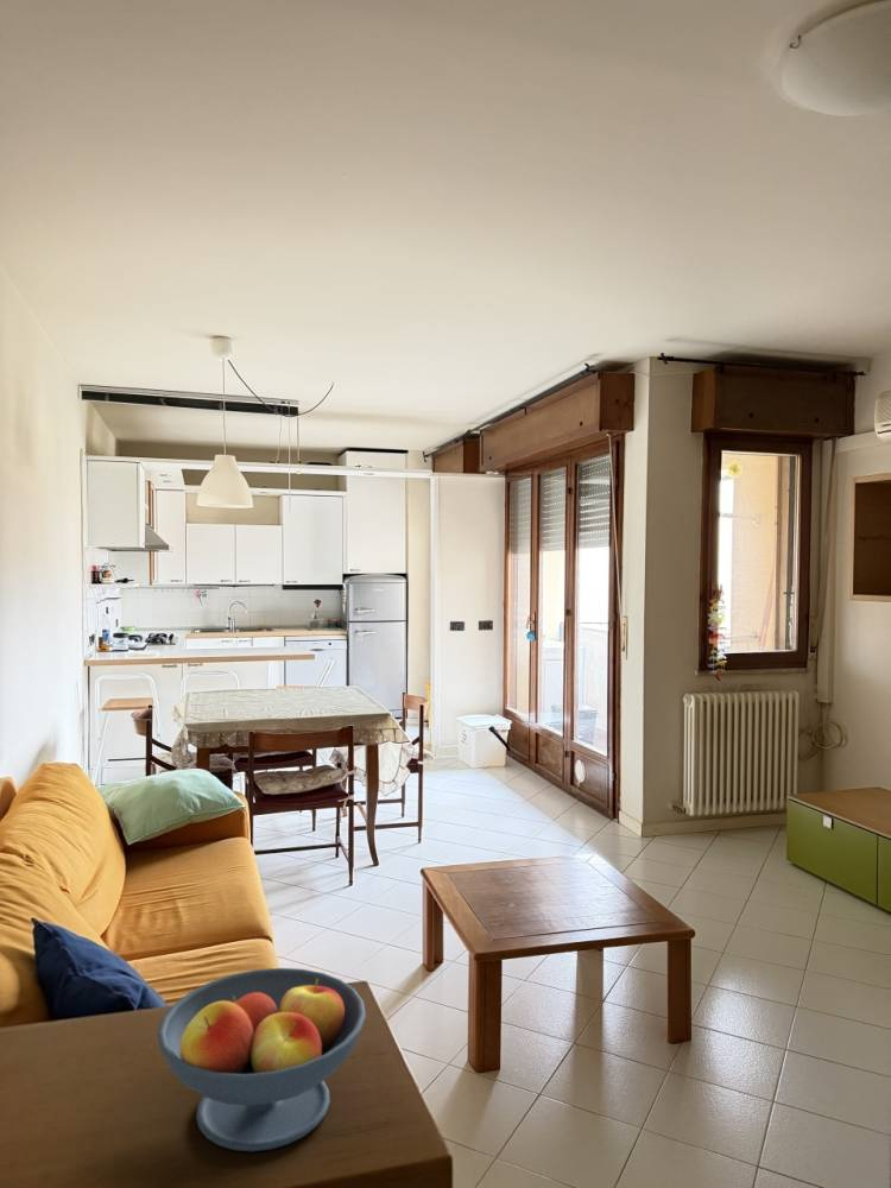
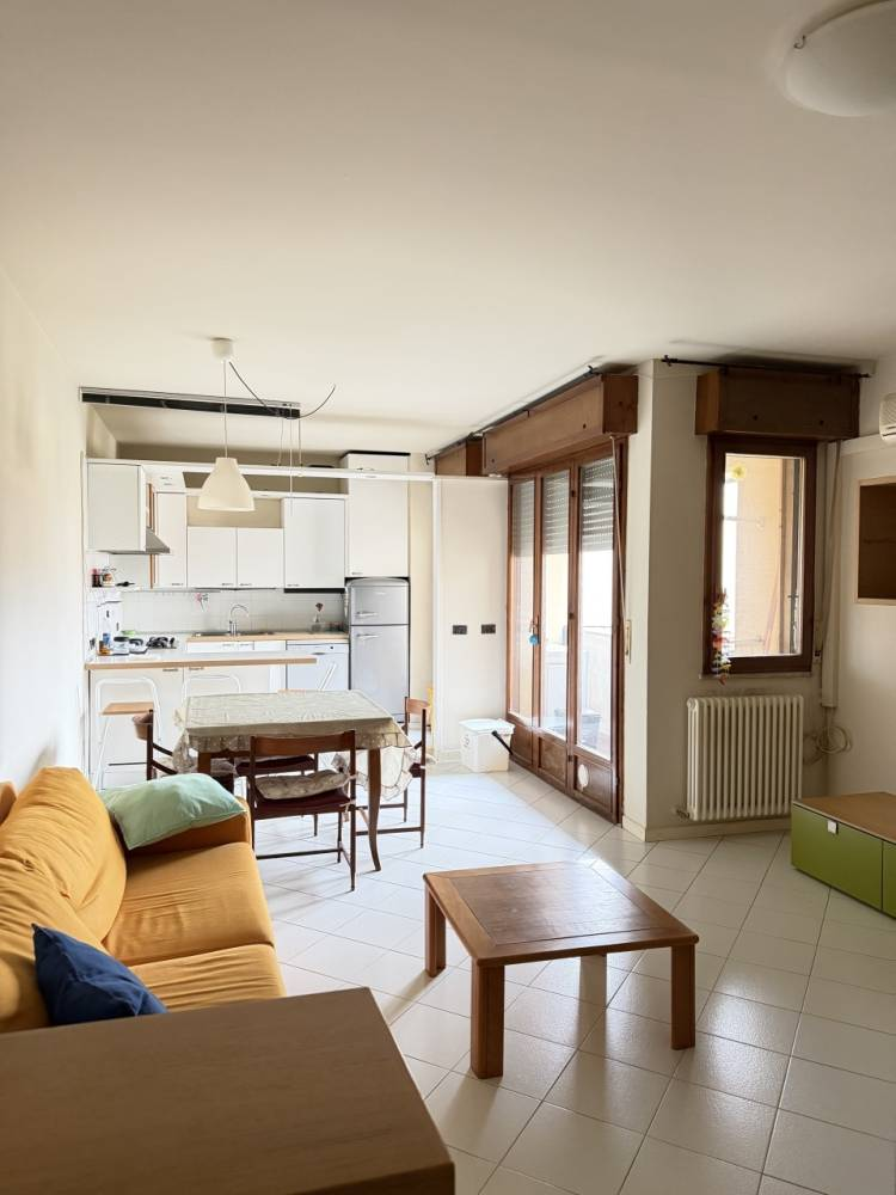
- fruit bowl [156,967,367,1152]
